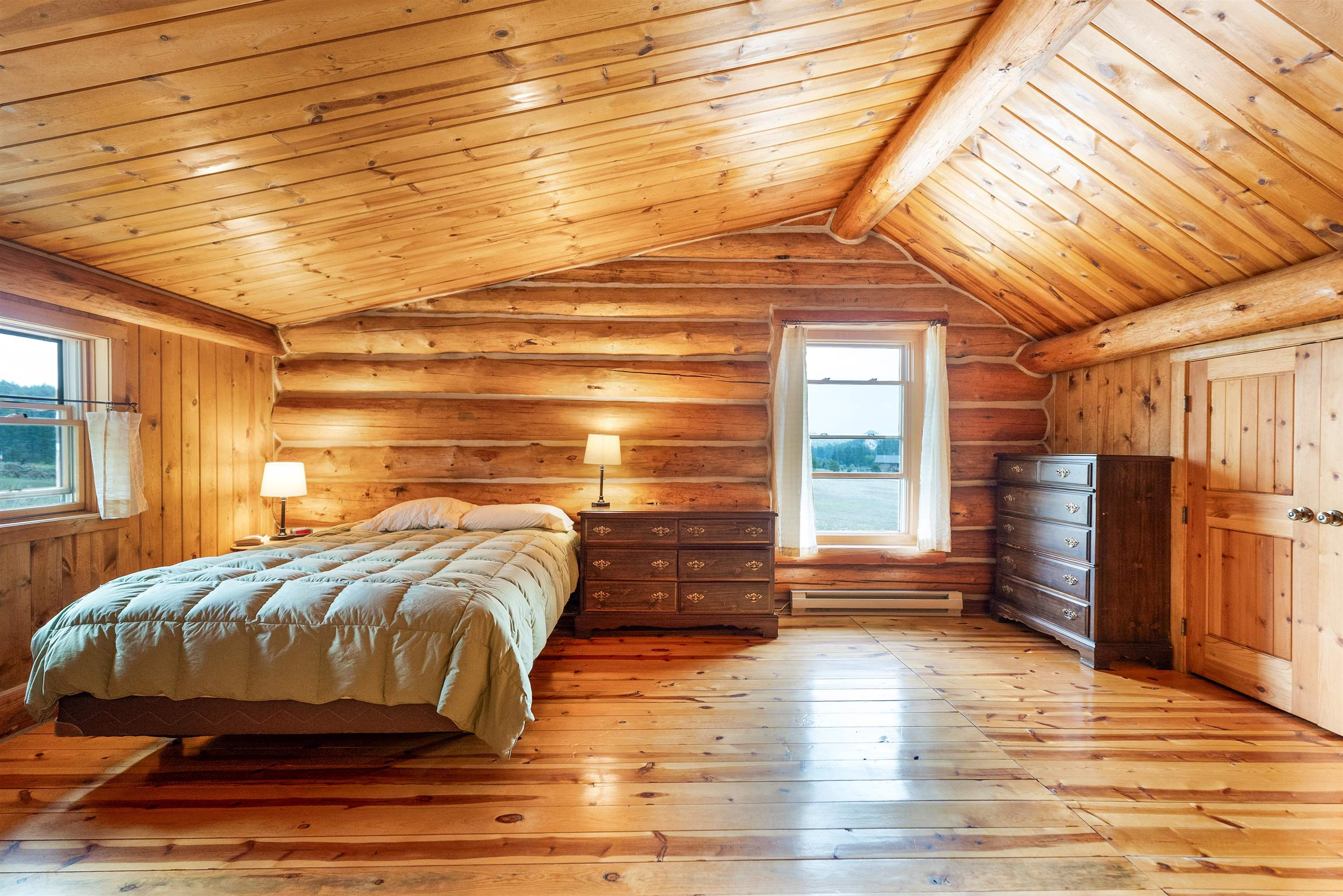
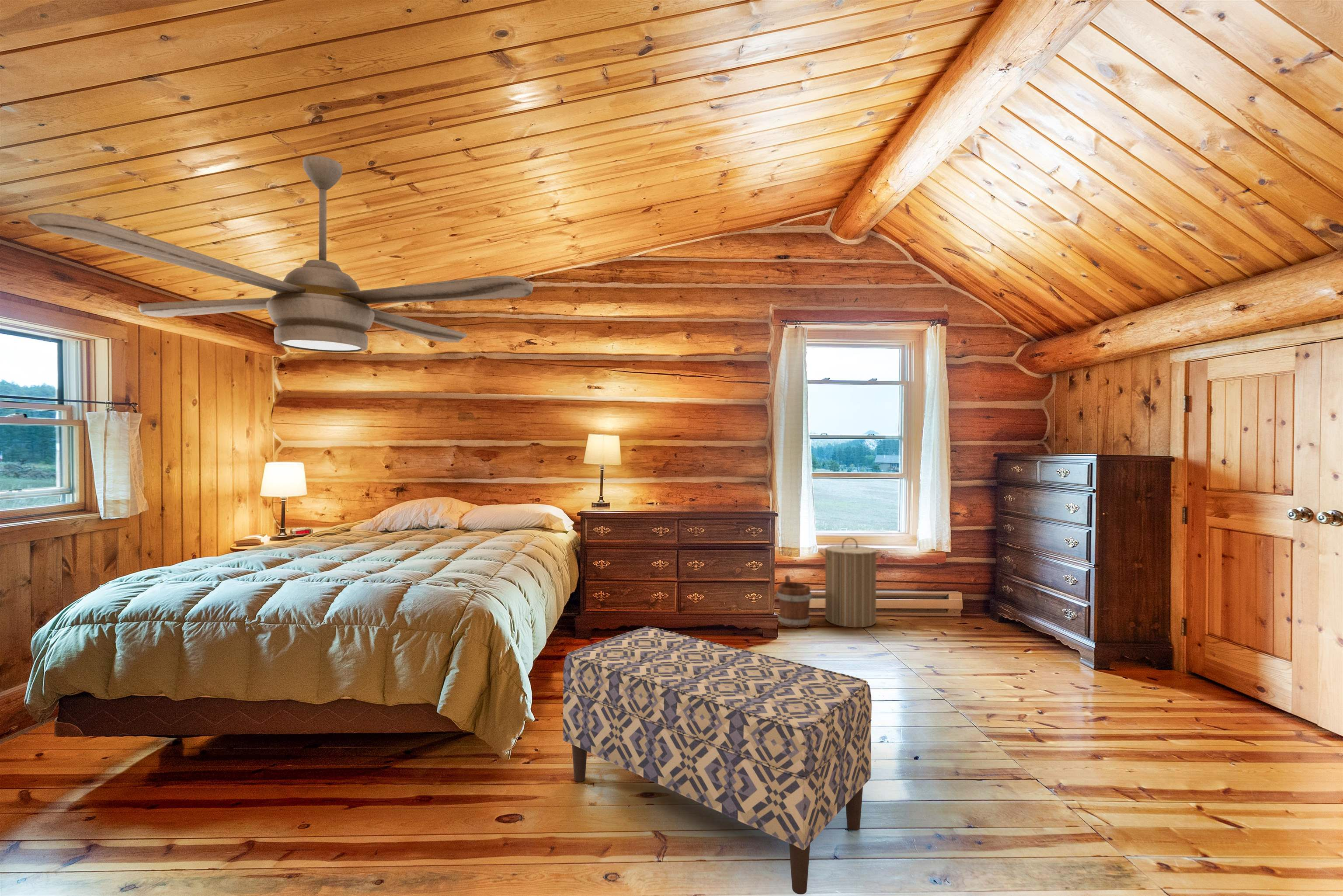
+ bench [562,626,872,895]
+ ceiling fan [28,155,533,353]
+ bucket [775,575,813,629]
+ laundry hamper [819,537,882,628]
